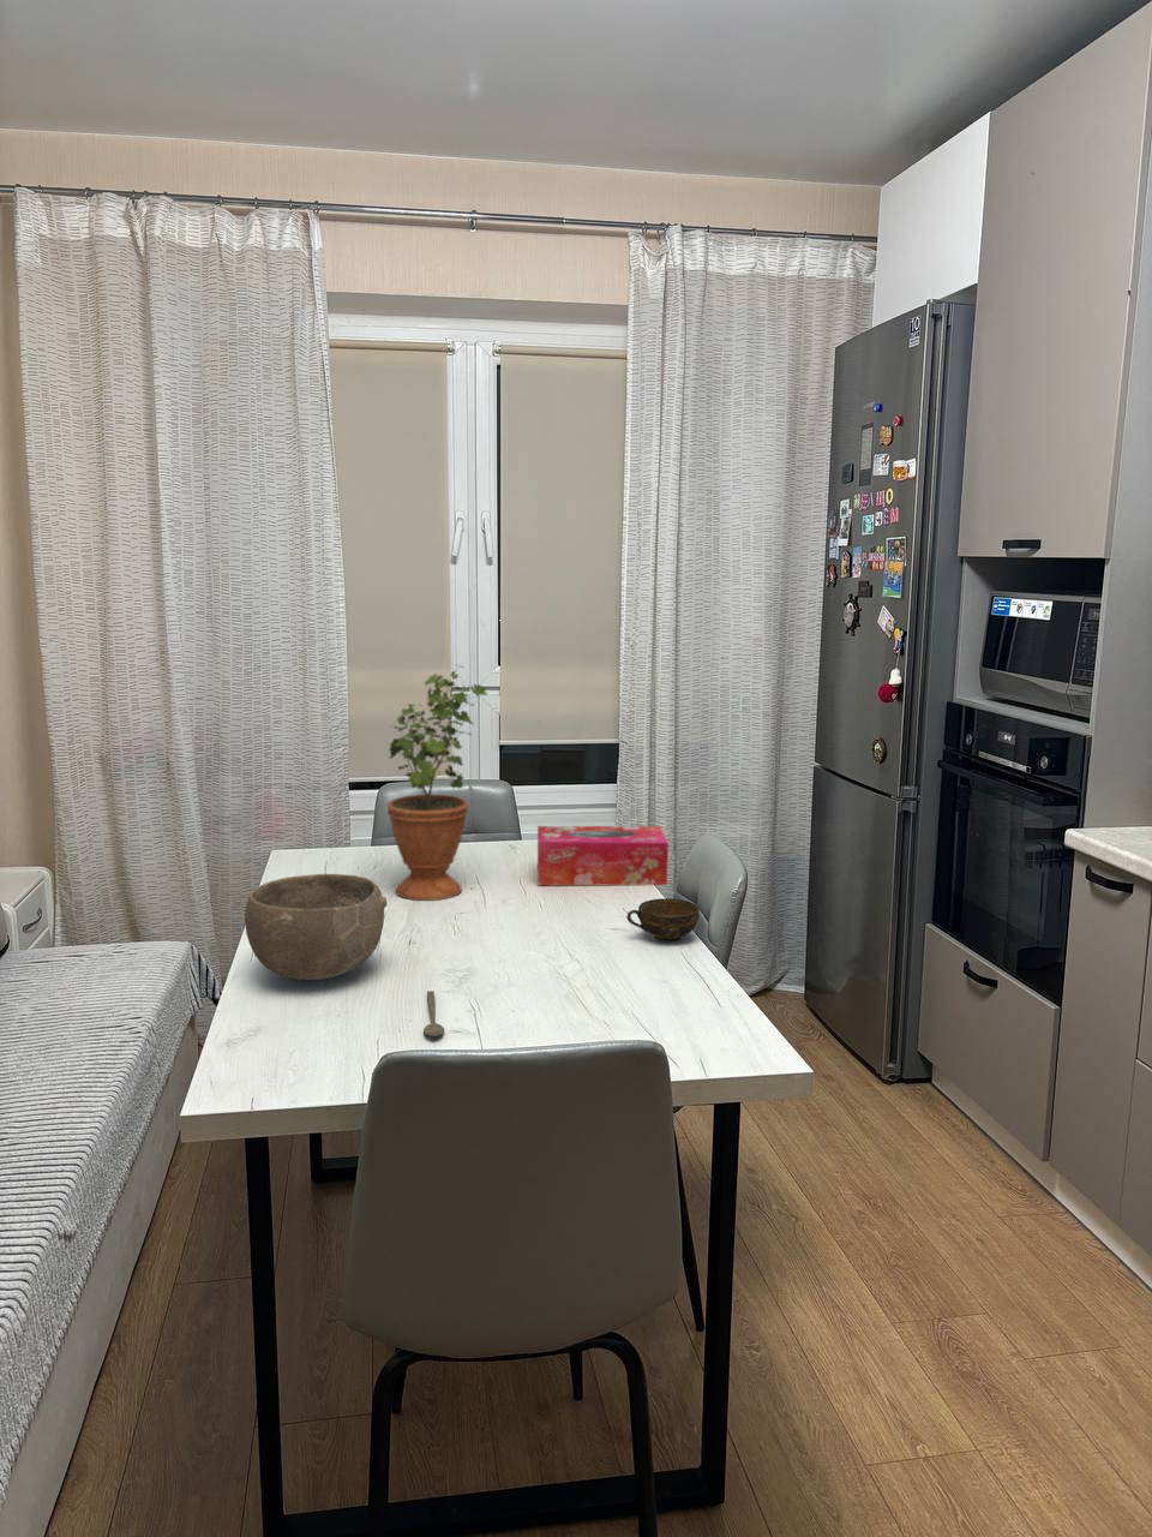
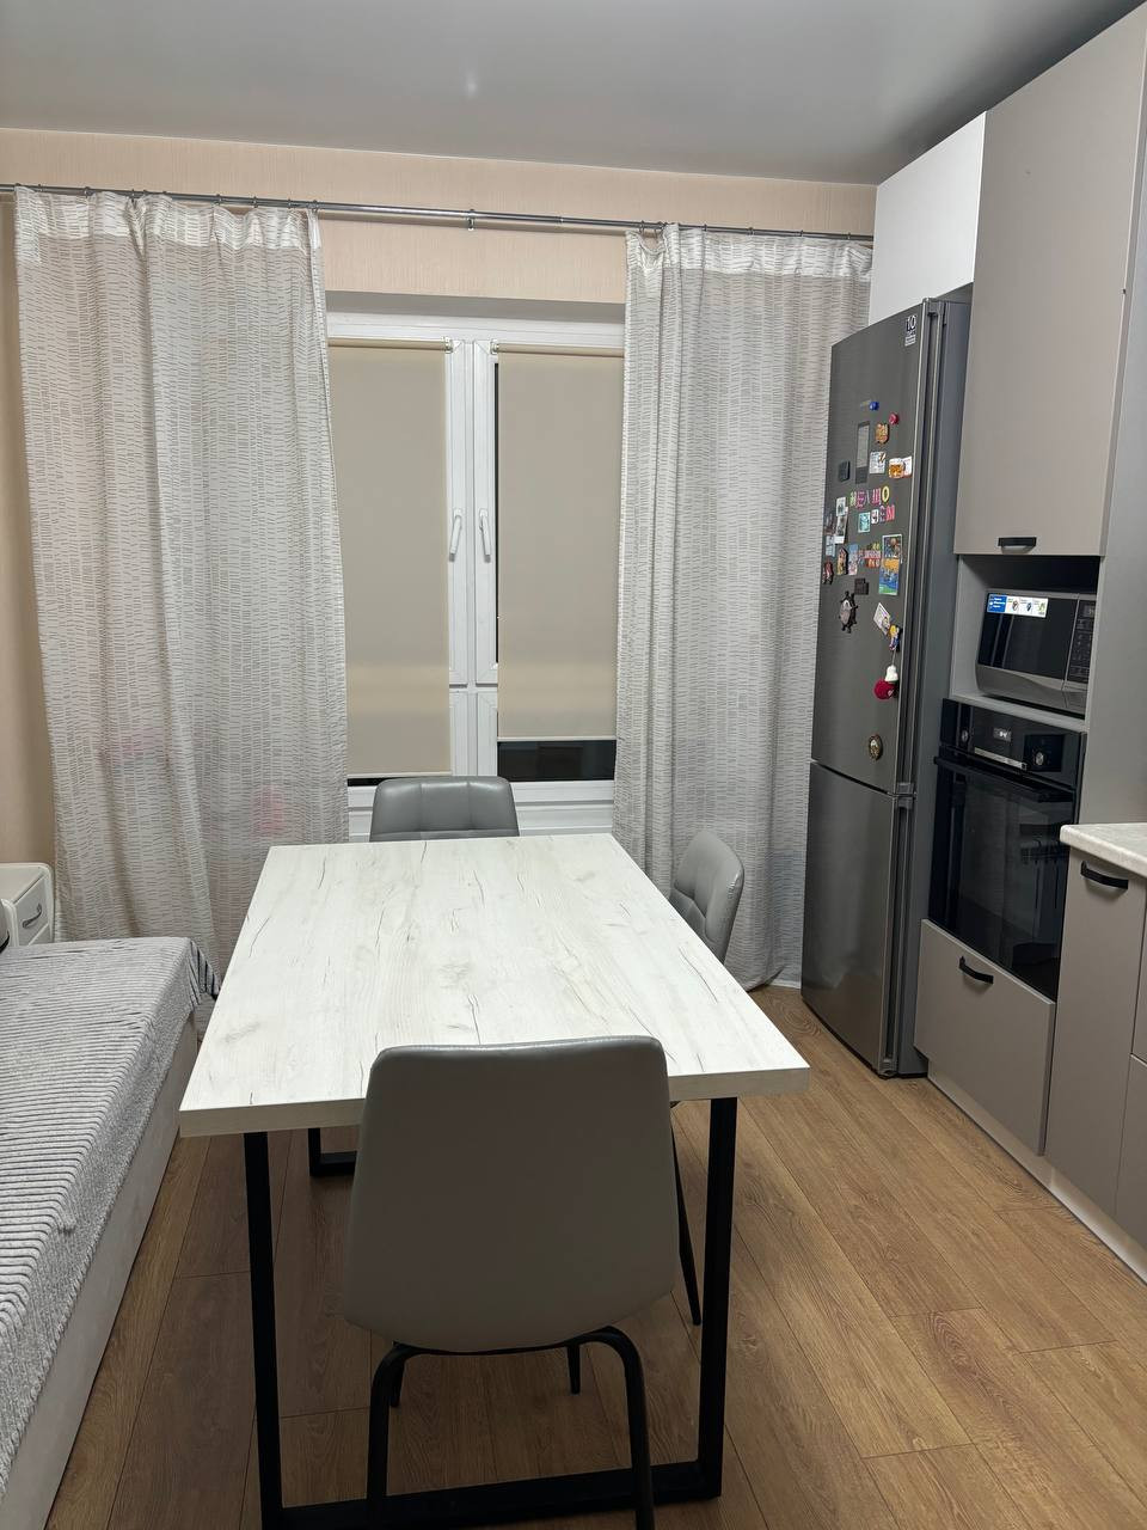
- tissue box [536,825,669,886]
- bowl [243,873,388,982]
- potted plant [386,664,489,902]
- spoon [422,990,445,1037]
- cup [626,897,701,943]
